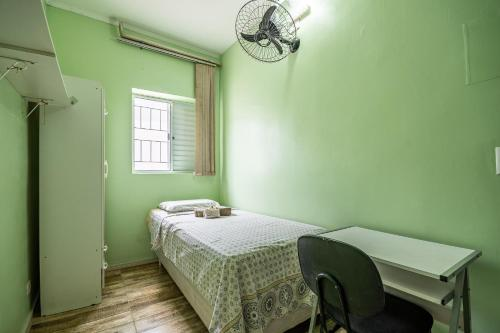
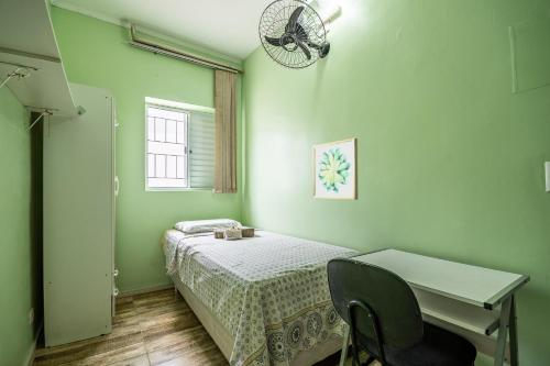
+ wall art [311,137,359,201]
